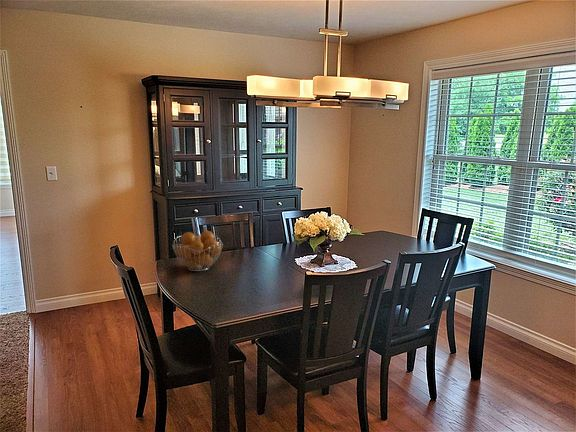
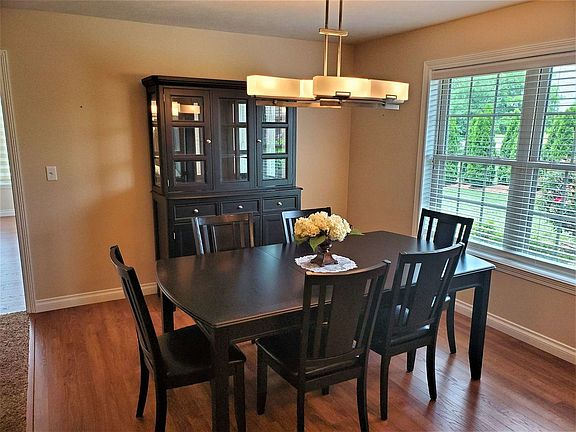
- fruit basket [172,230,224,272]
